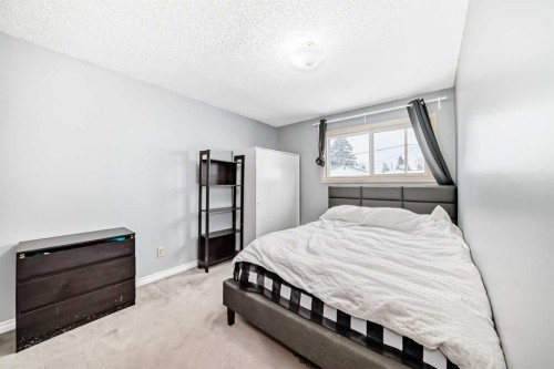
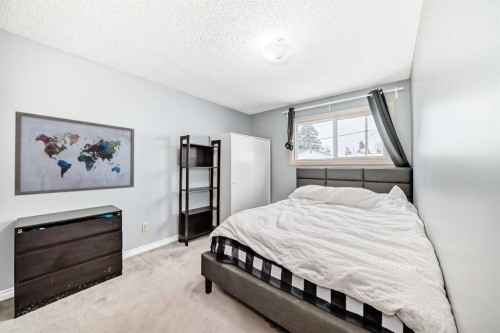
+ wall art [13,110,135,197]
